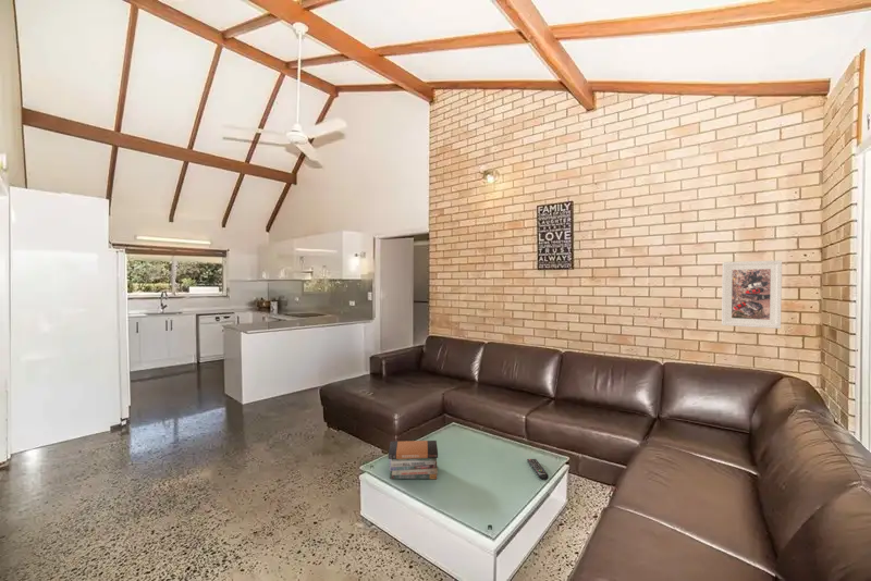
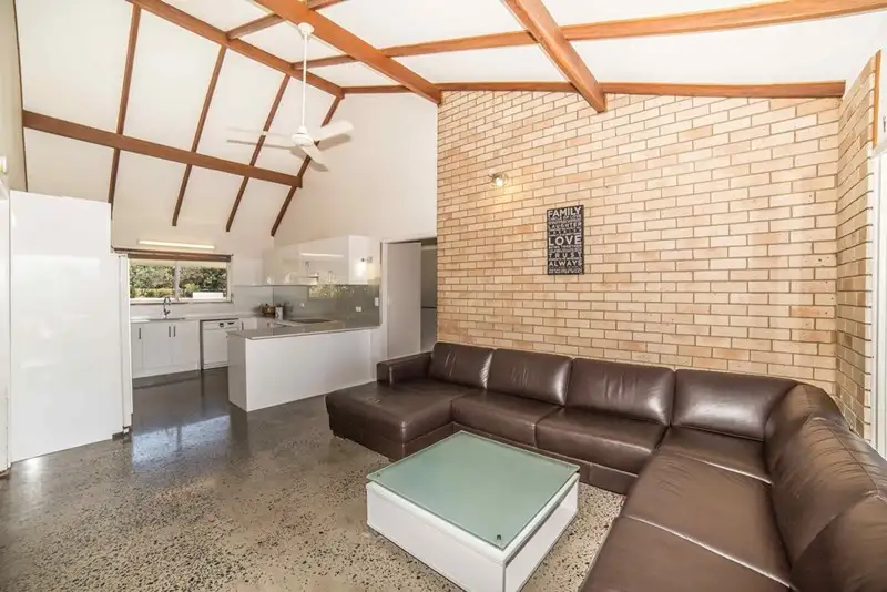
- remote control [526,458,550,481]
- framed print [721,259,783,330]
- book stack [388,440,439,480]
